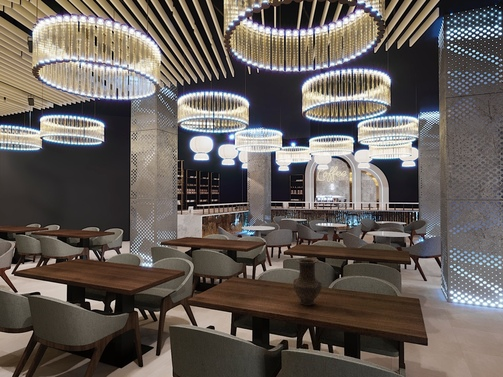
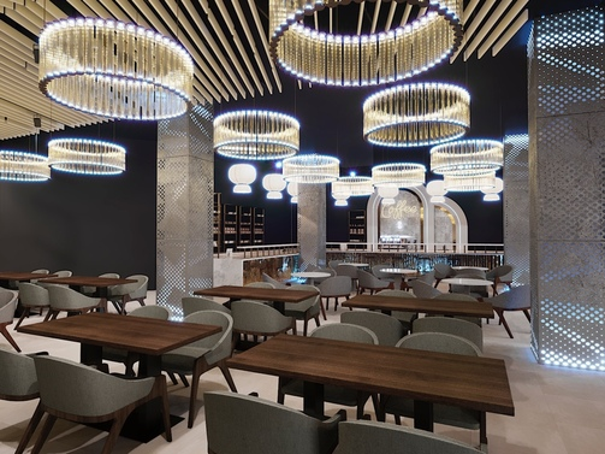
- vase [292,257,323,306]
